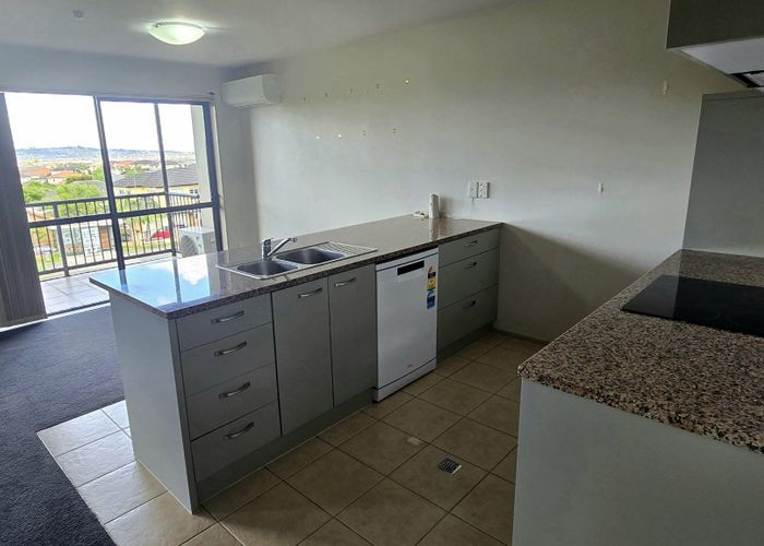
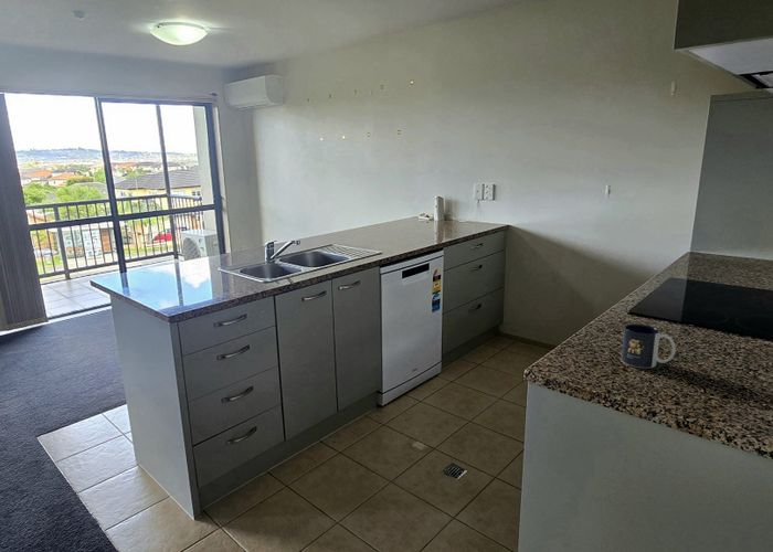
+ mug [621,323,677,369]
